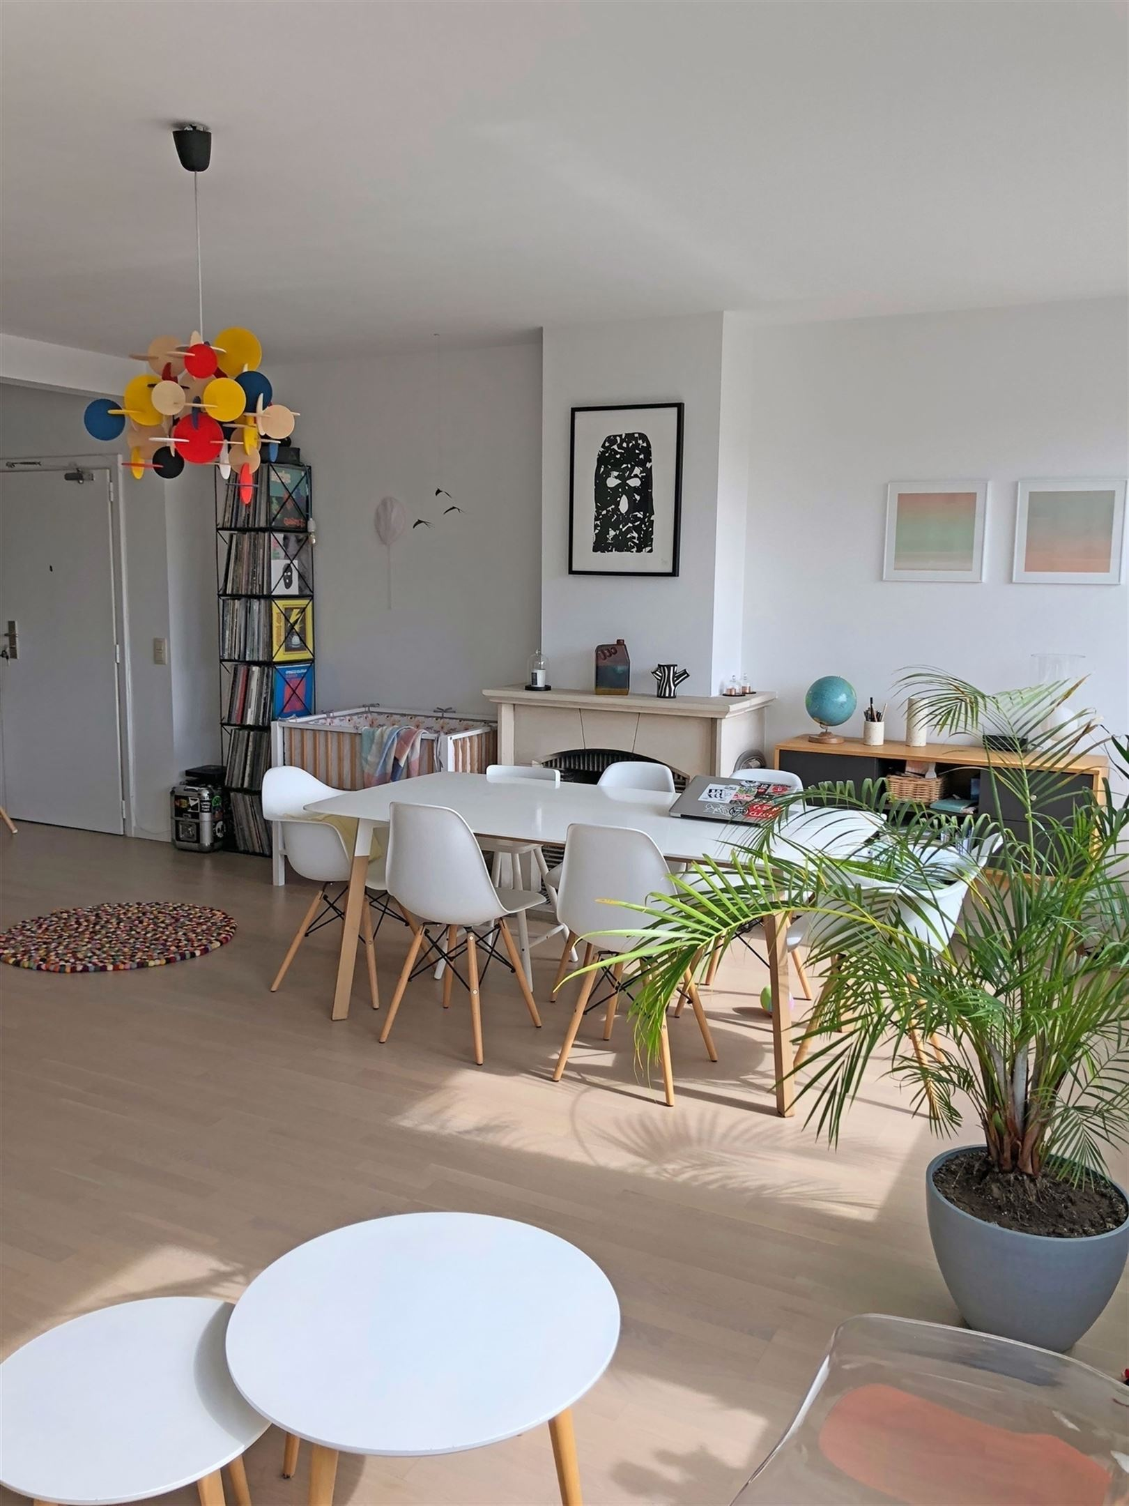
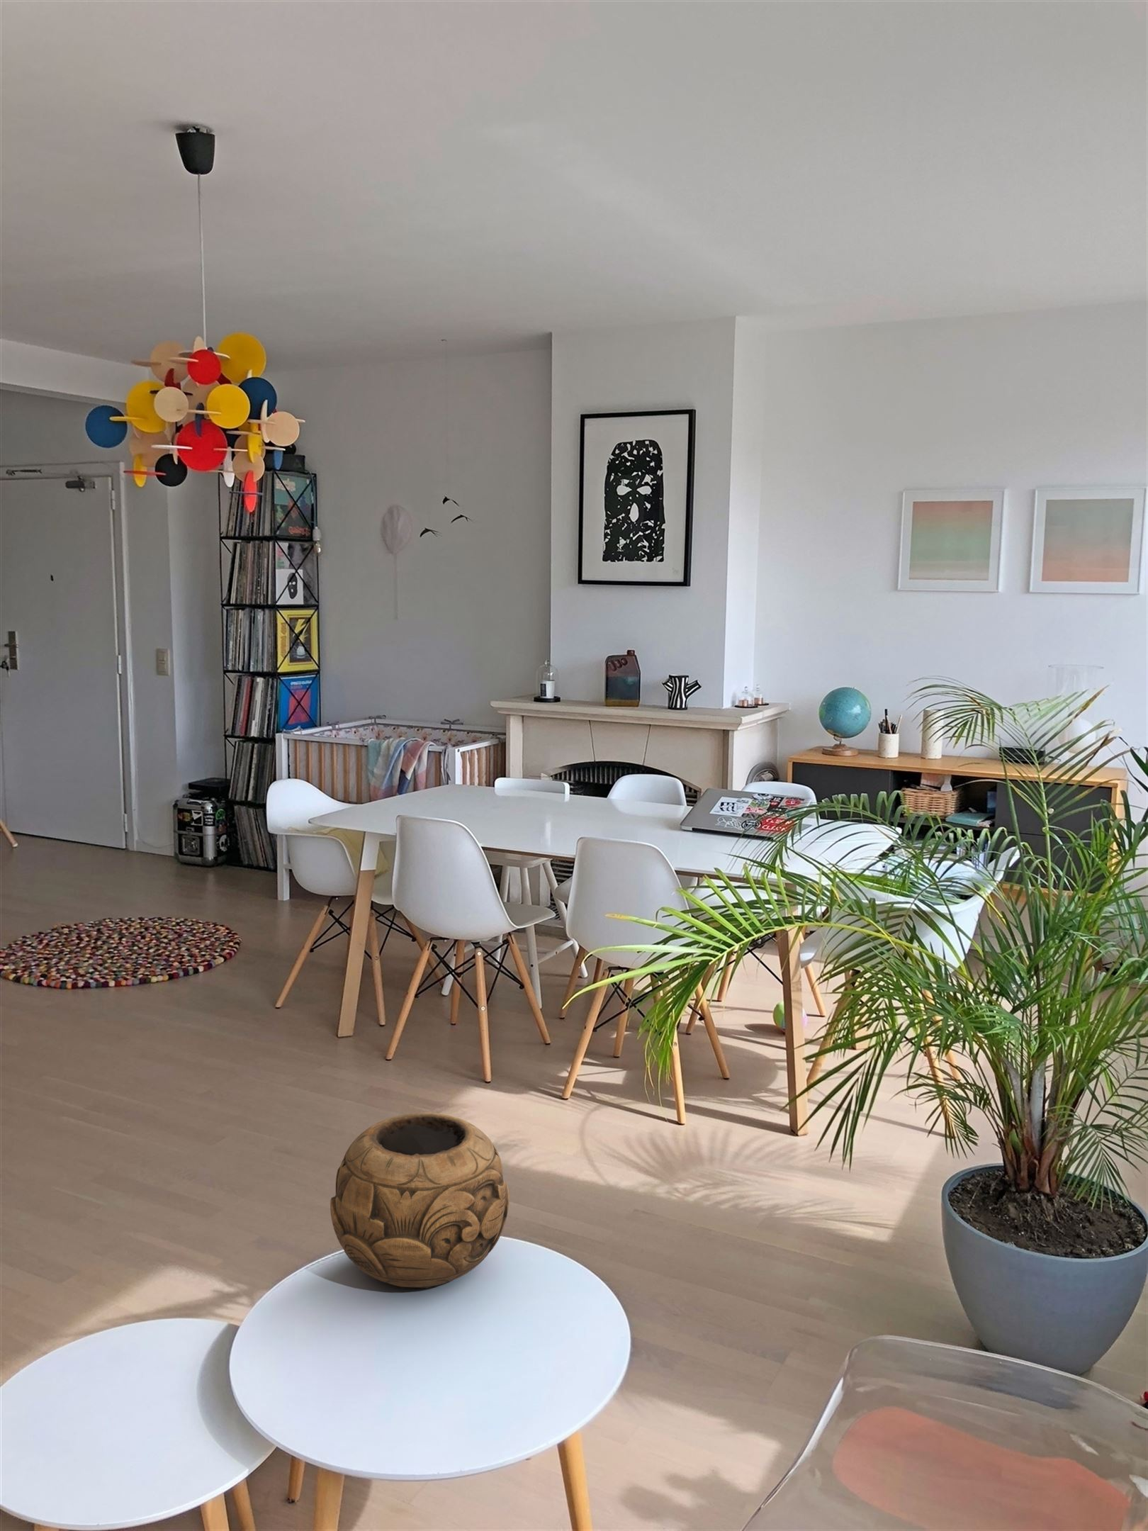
+ decorative bowl [329,1113,510,1289]
